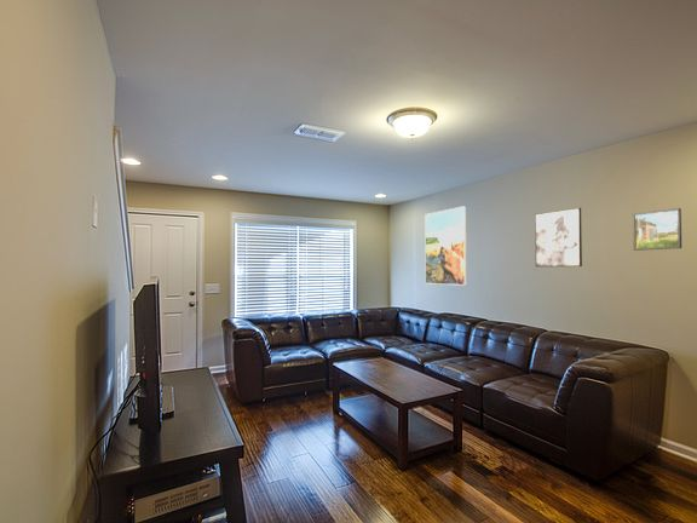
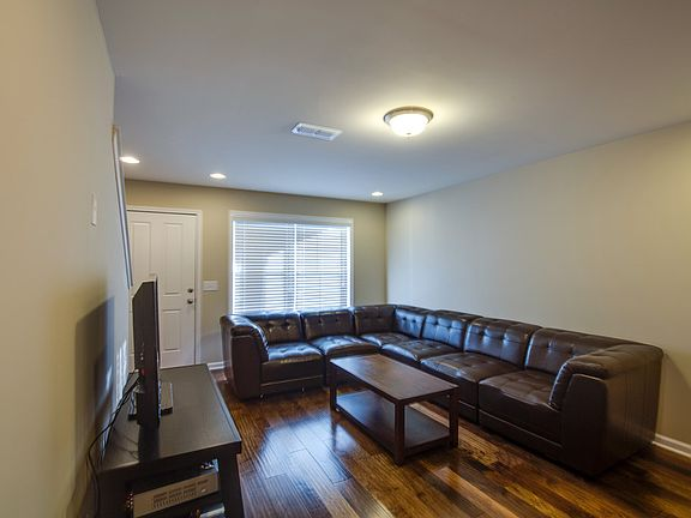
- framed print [424,205,467,287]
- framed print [632,207,682,252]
- wall art [534,207,583,268]
